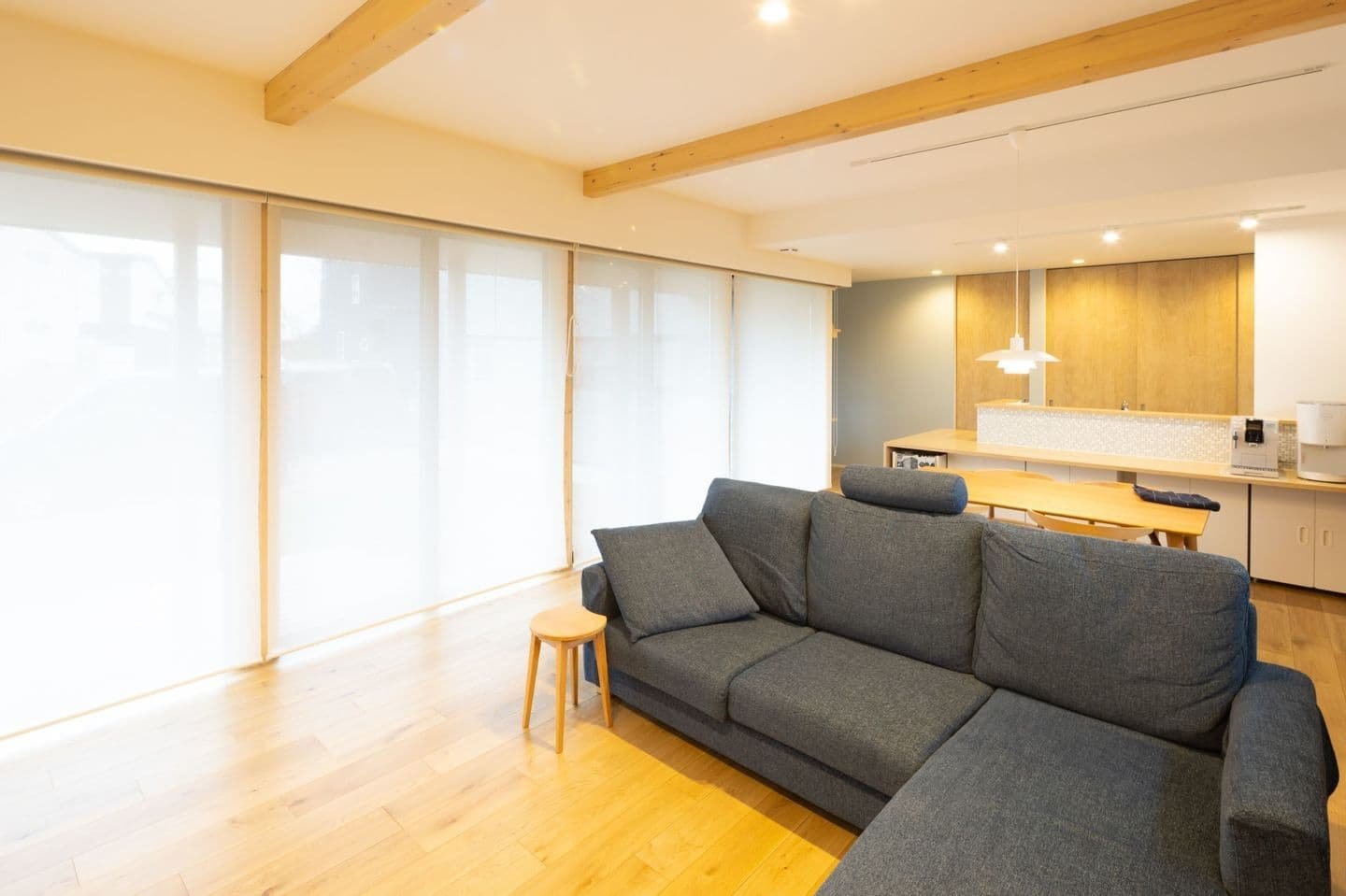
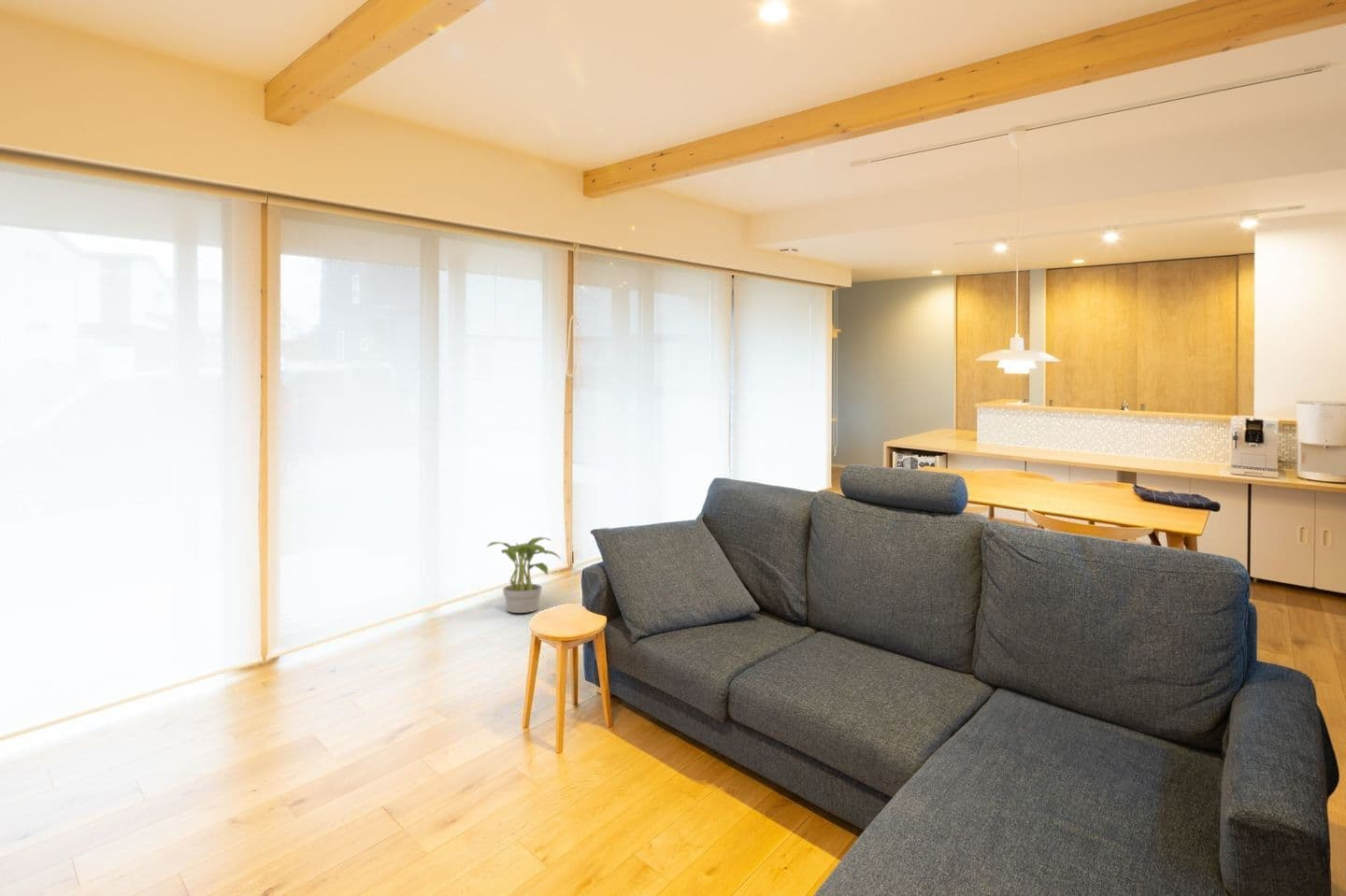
+ potted plant [486,536,562,614]
